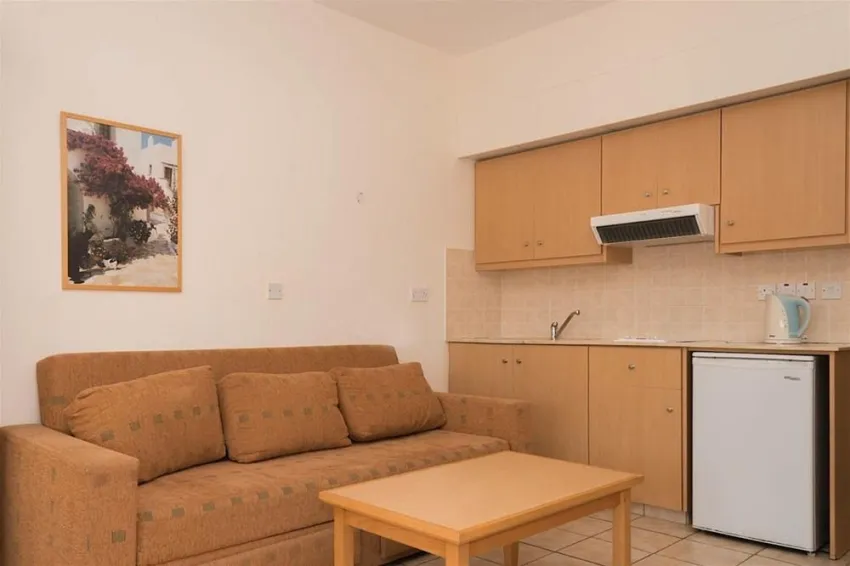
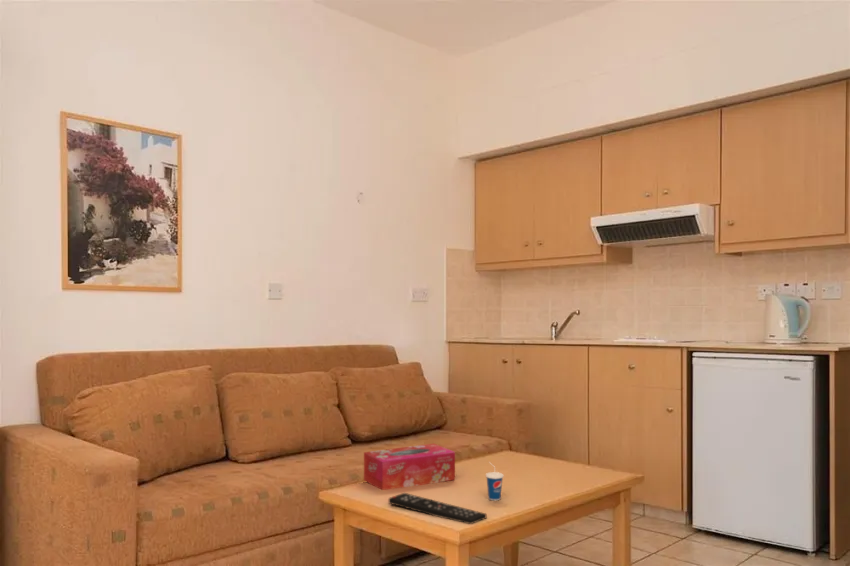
+ tissue box [363,443,456,491]
+ cup [485,461,505,501]
+ remote control [388,492,487,525]
